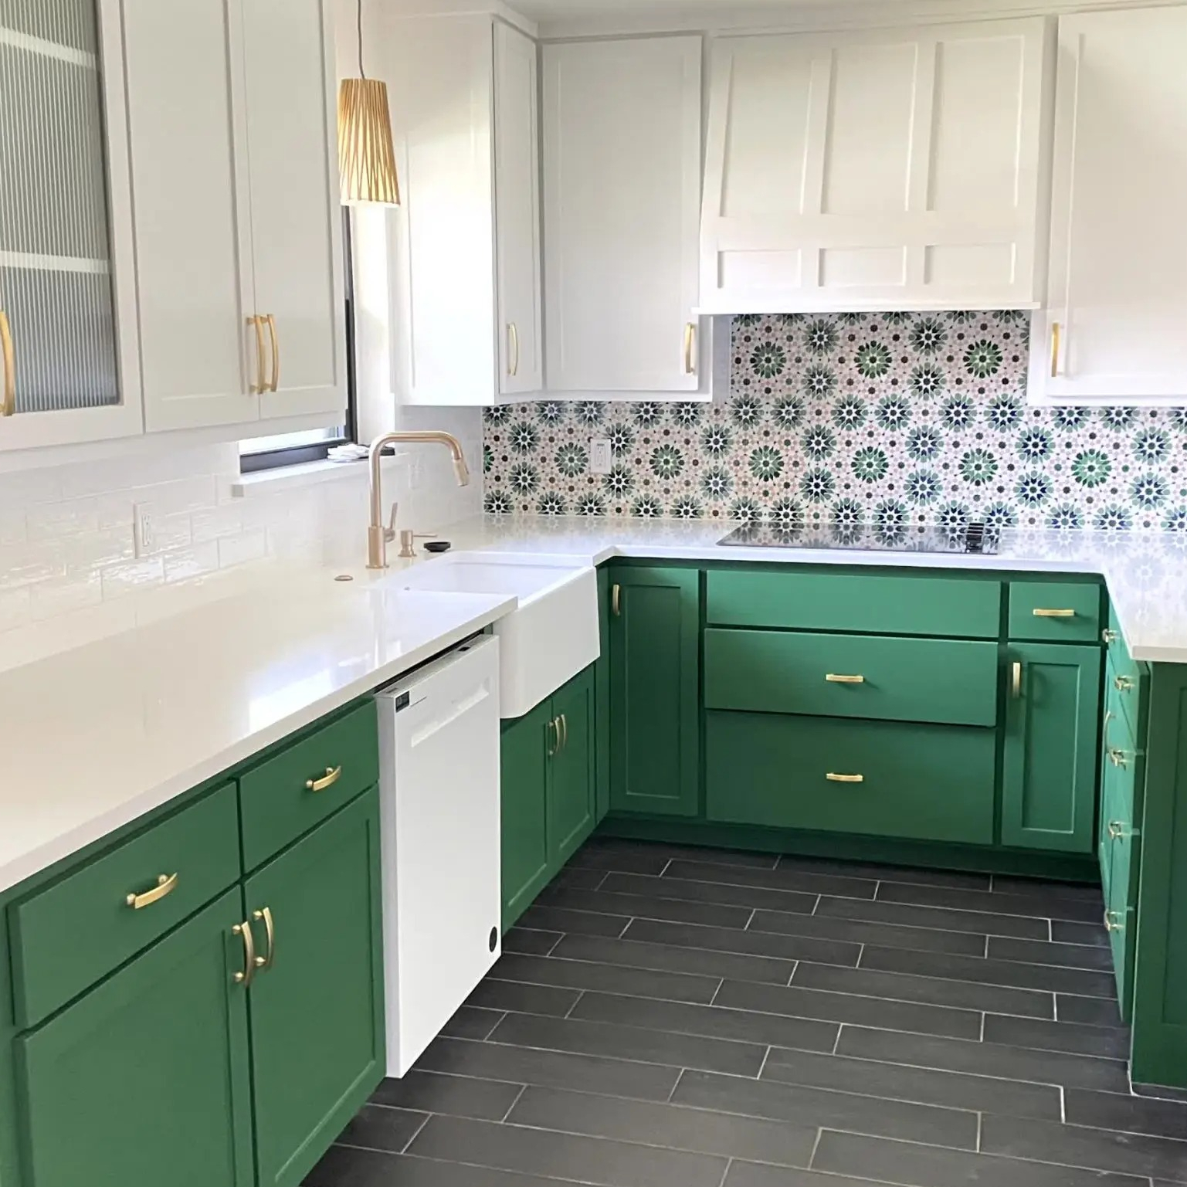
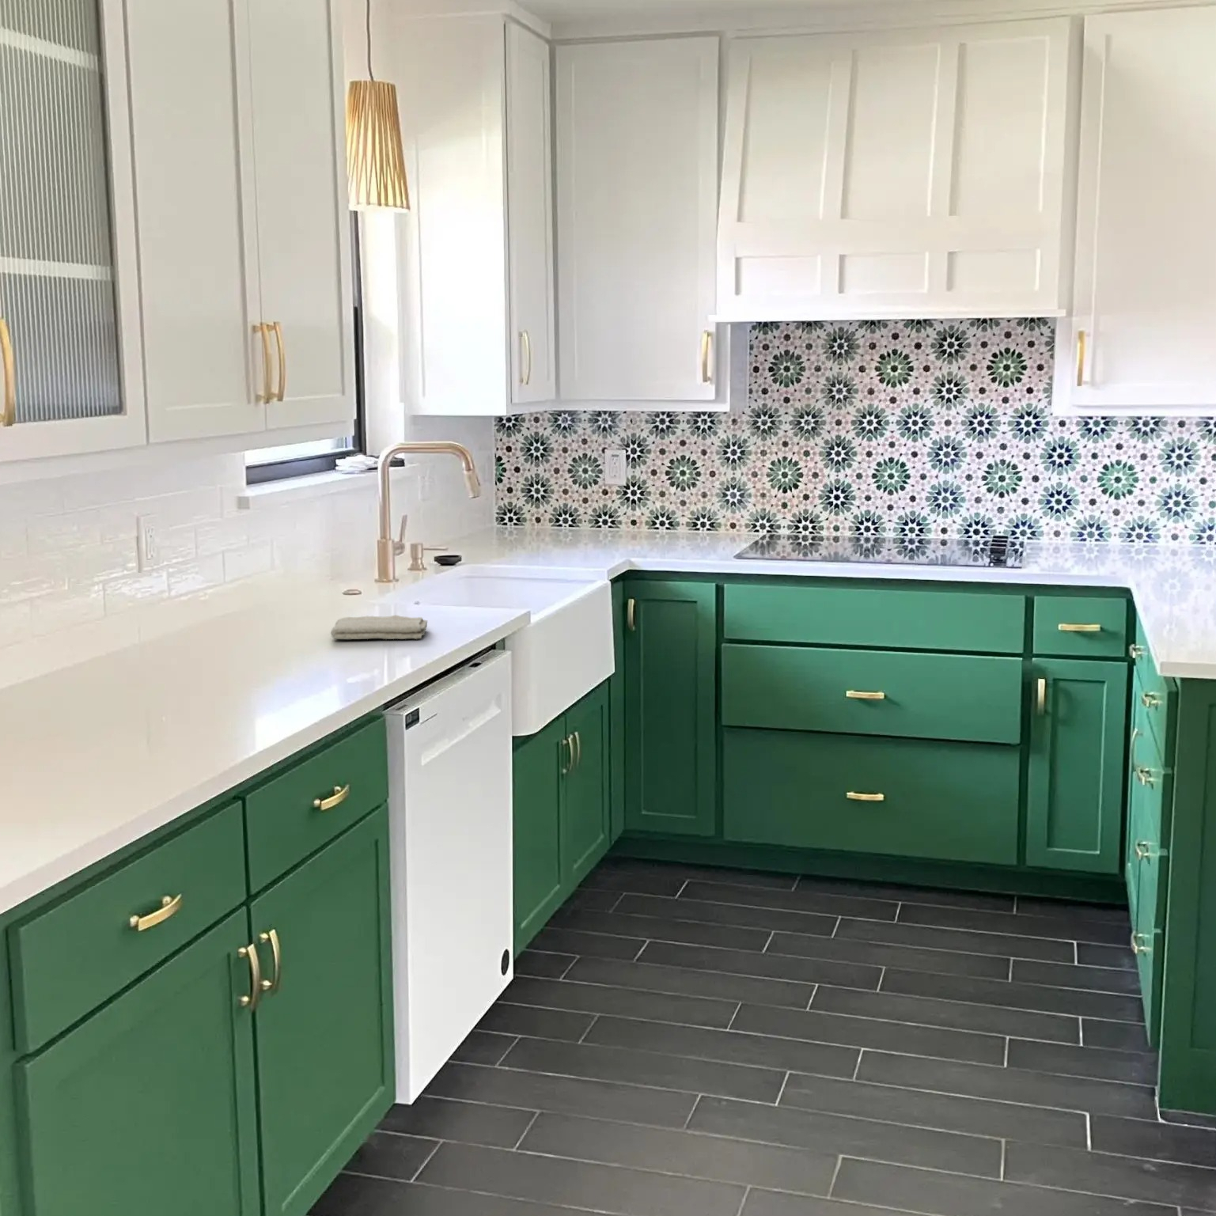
+ washcloth [330,615,428,640]
